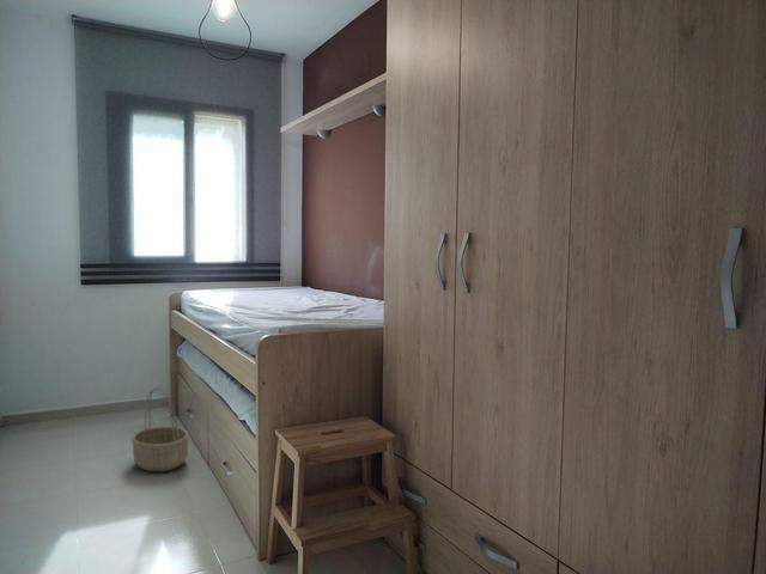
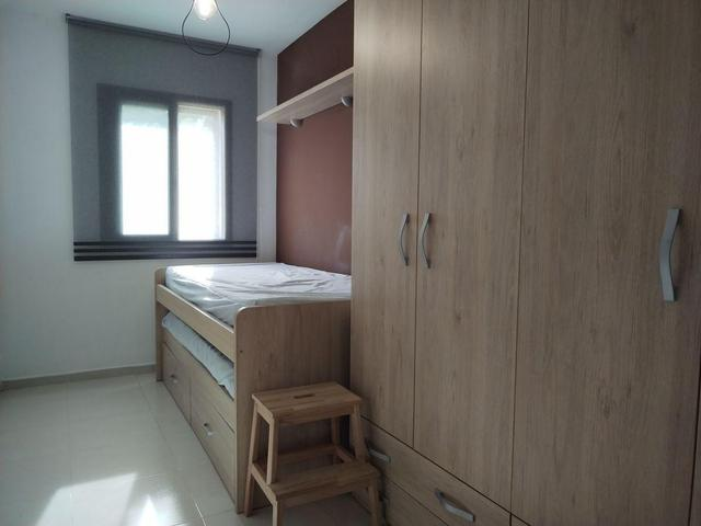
- basket [130,386,190,472]
